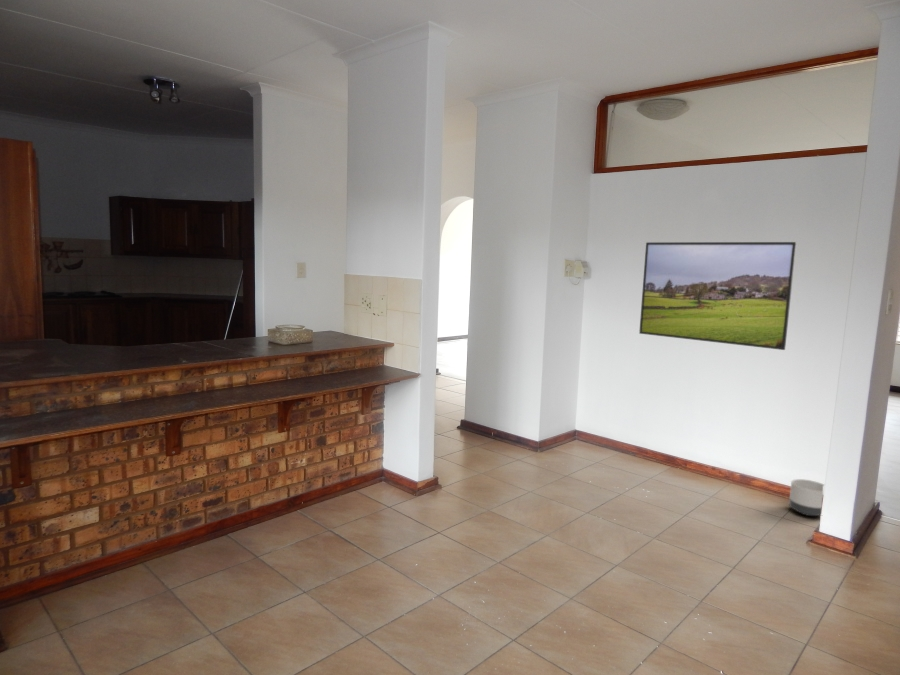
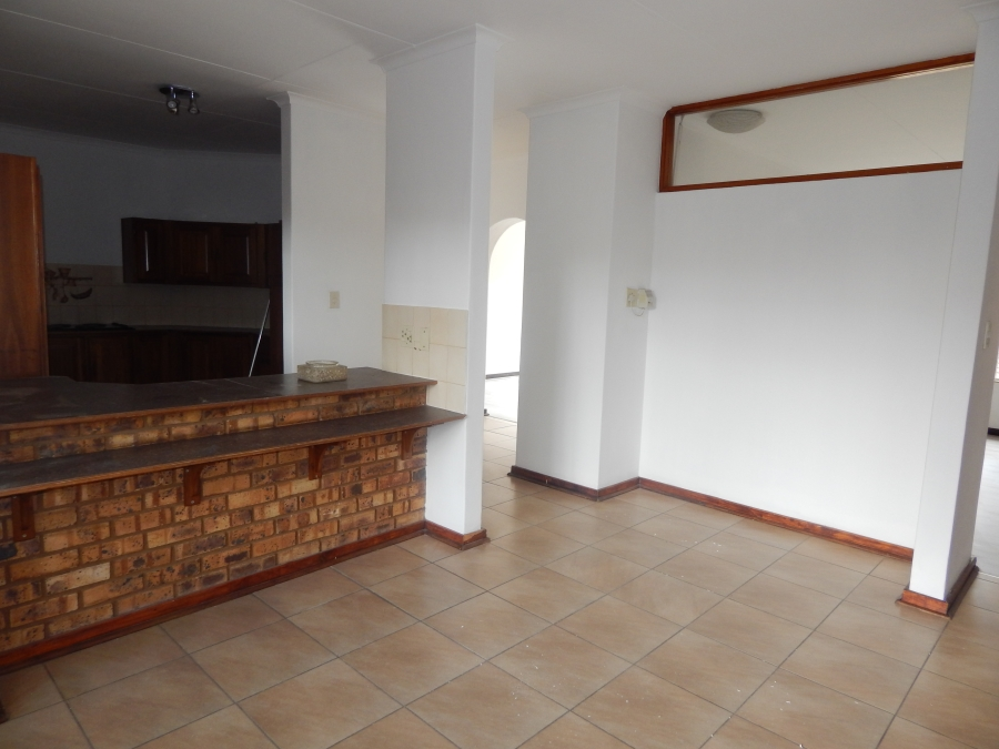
- planter [788,478,825,517]
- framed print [638,241,798,351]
